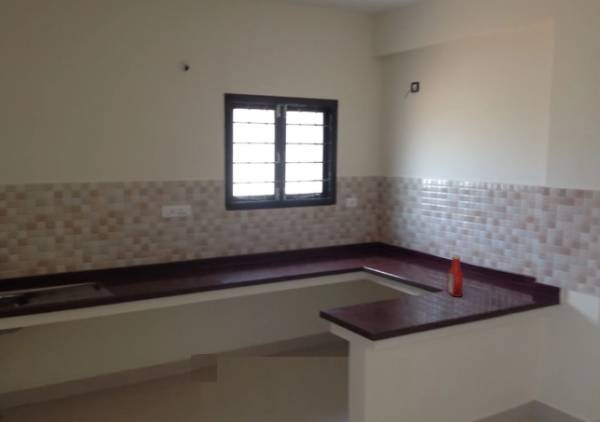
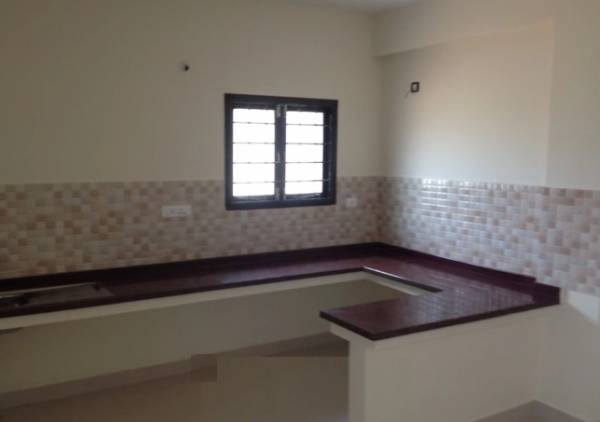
- soap bottle [446,253,464,298]
